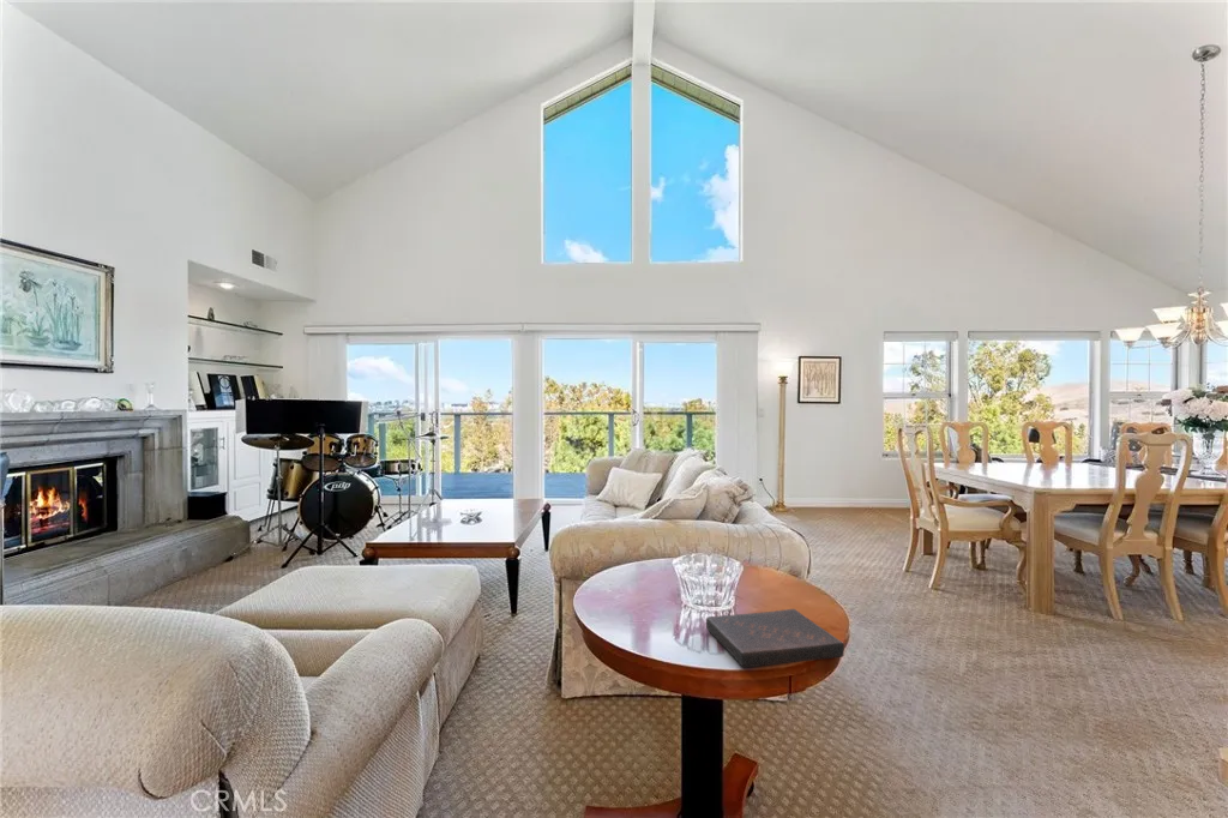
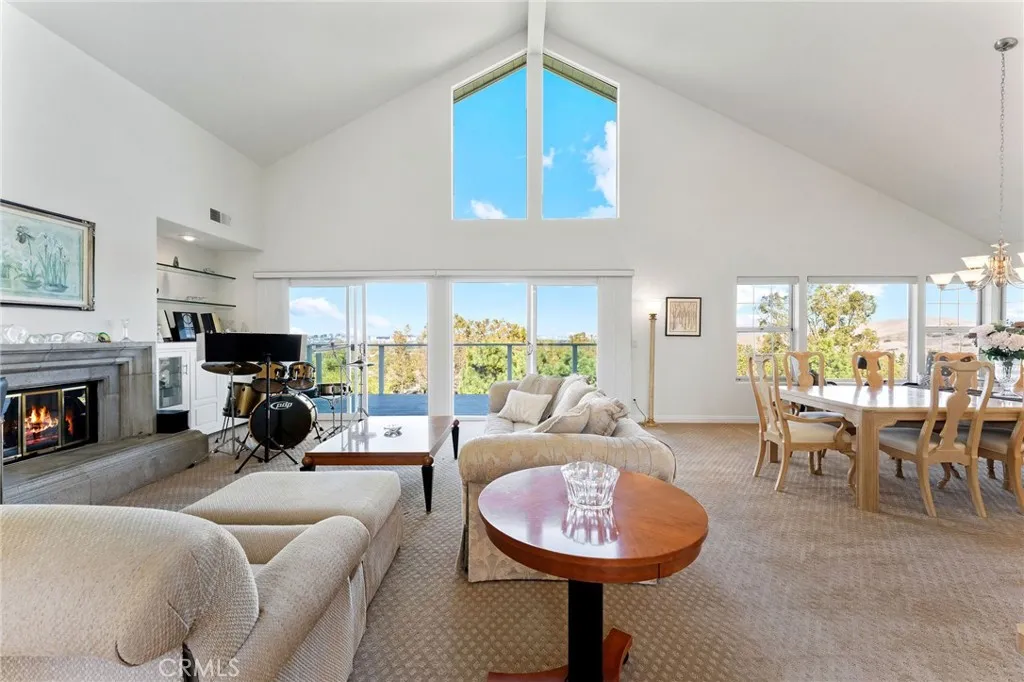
- book [705,608,845,668]
